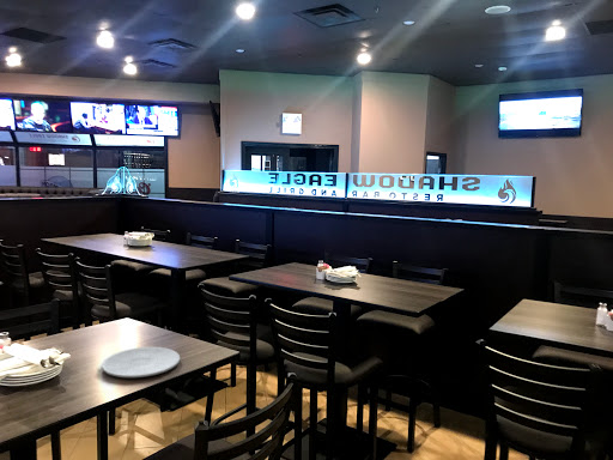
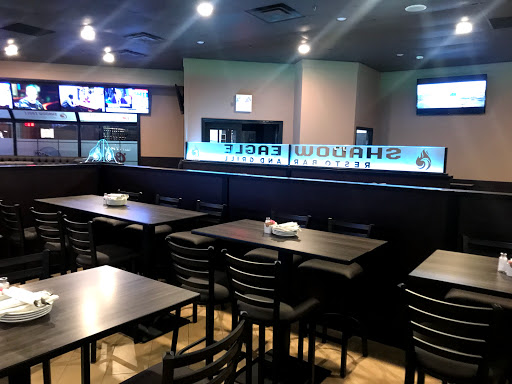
- plate [101,346,181,379]
